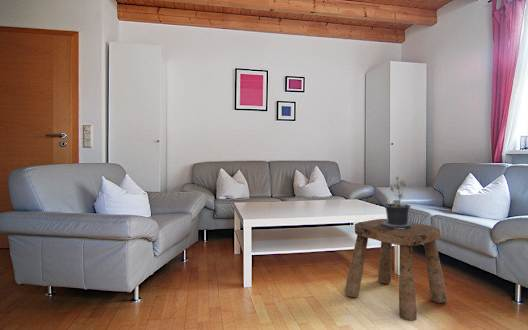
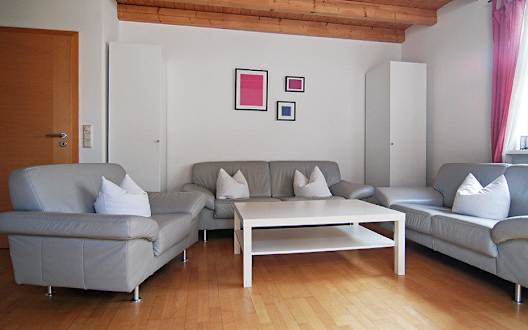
- potted plant [380,176,412,229]
- stool [343,218,448,322]
